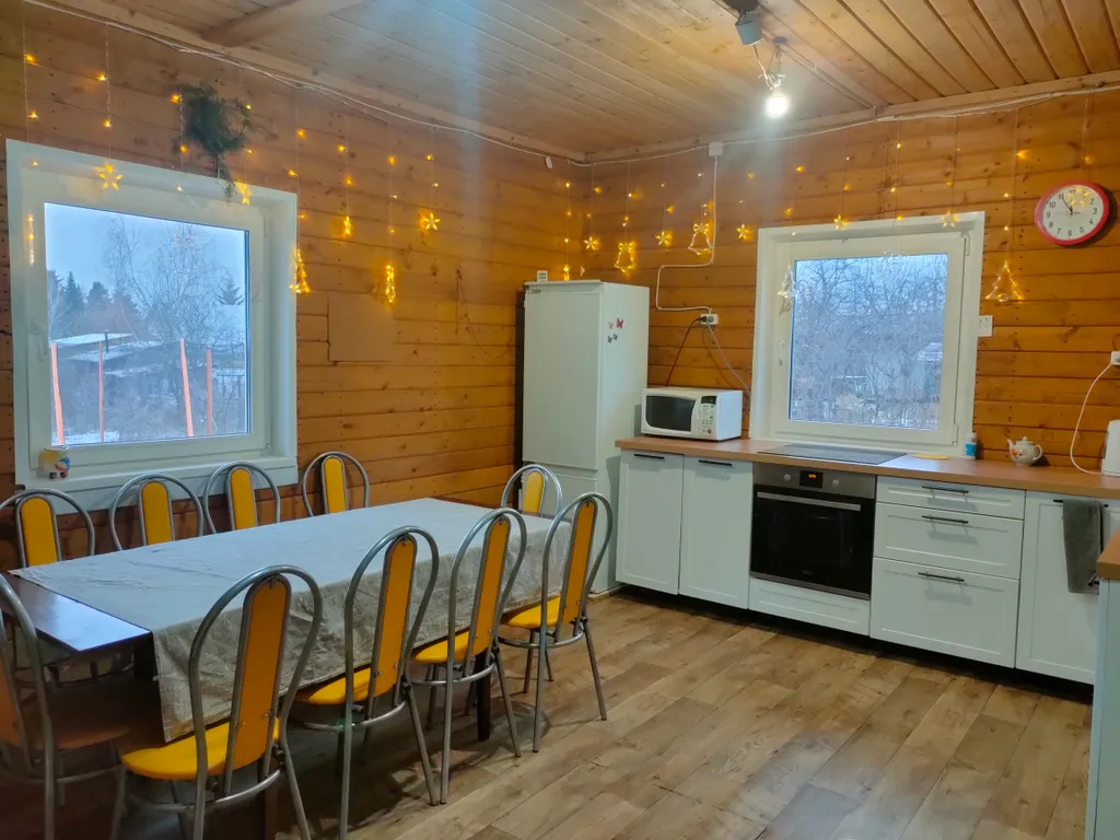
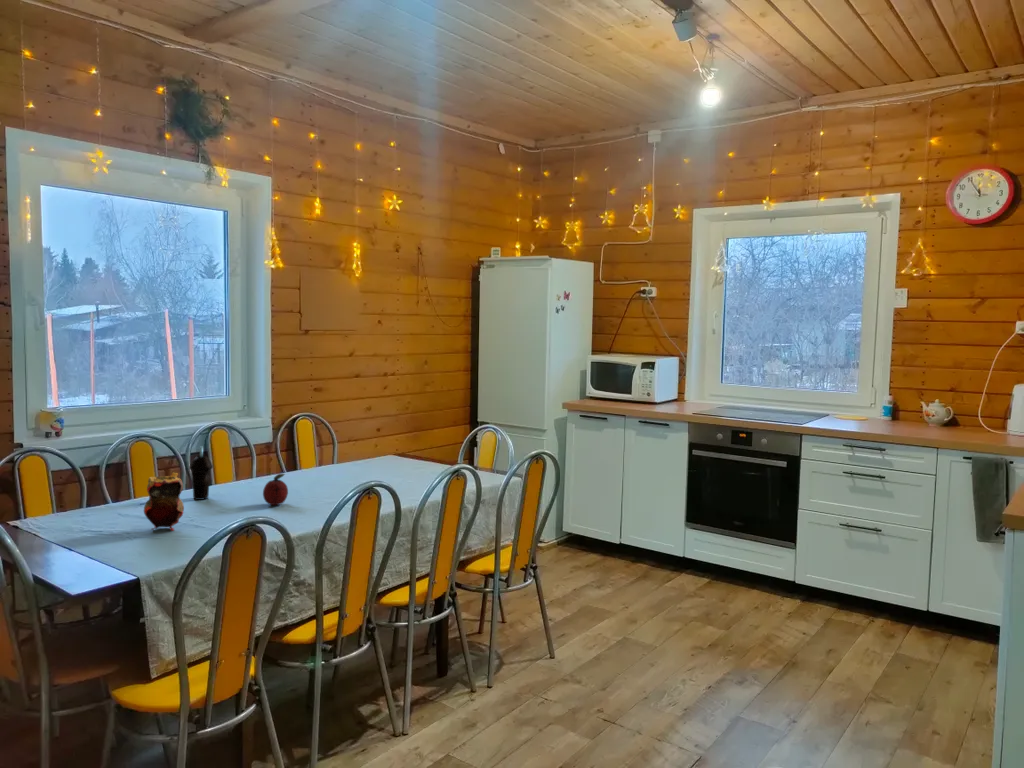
+ fruit [262,473,289,506]
+ teapot [143,472,185,532]
+ cup [188,445,214,501]
